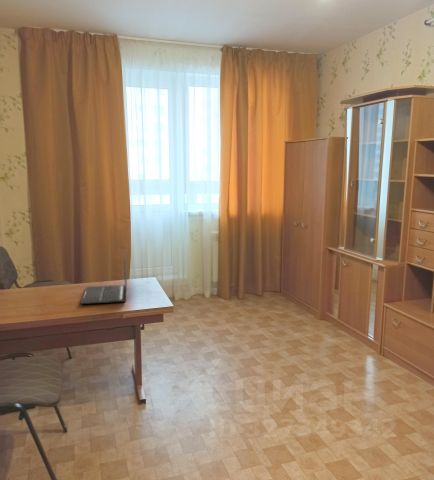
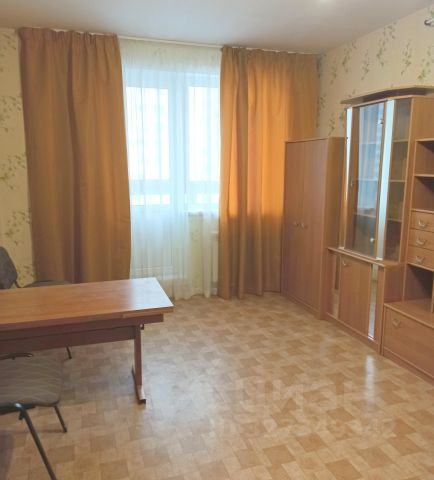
- laptop [80,248,128,305]
